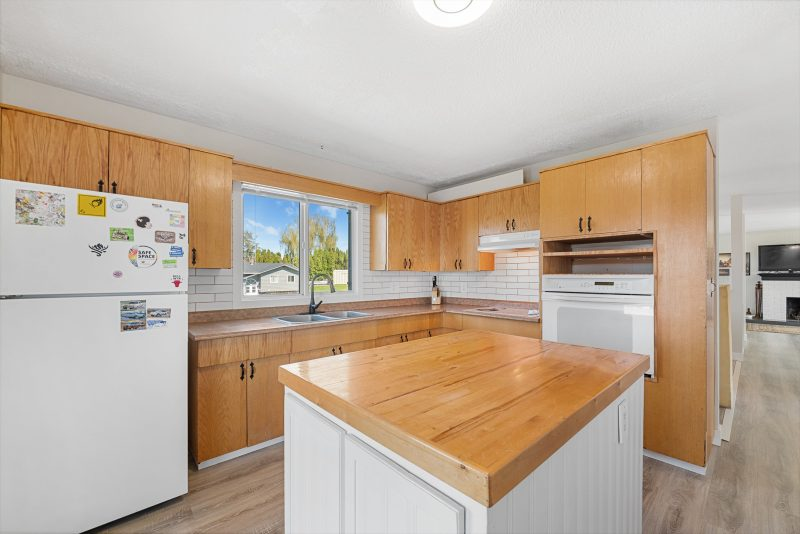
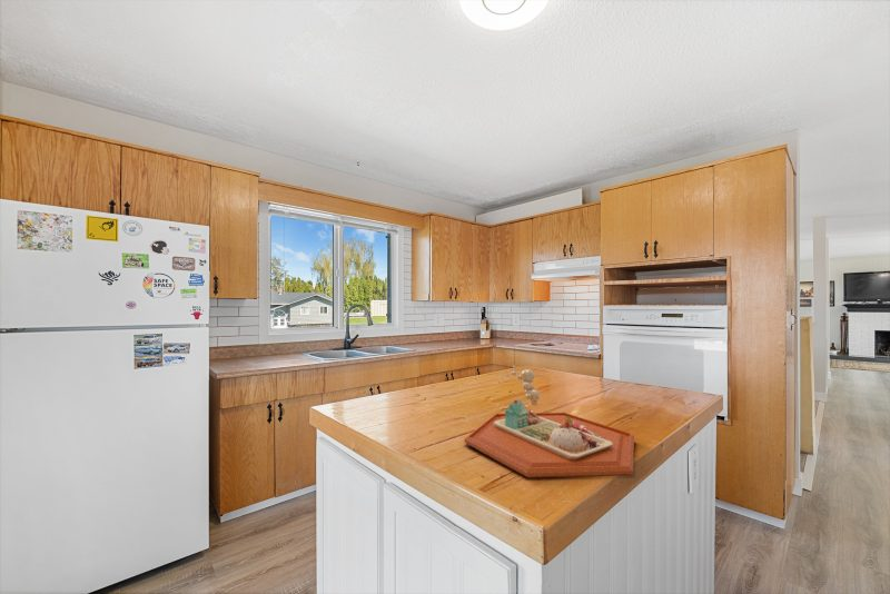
+ food tray [463,360,635,479]
